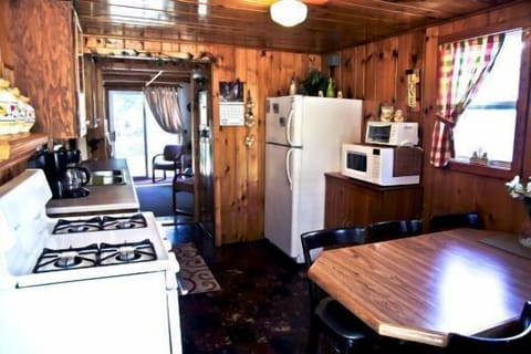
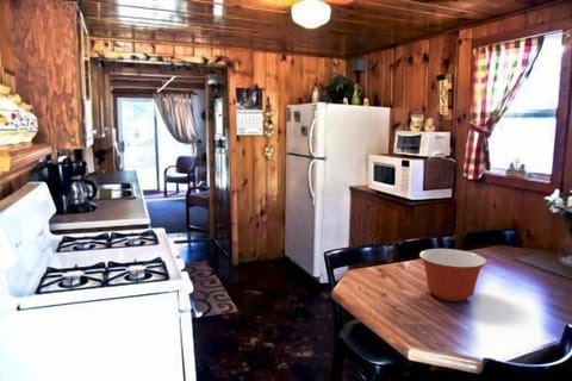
+ mixing bowl [418,248,487,302]
